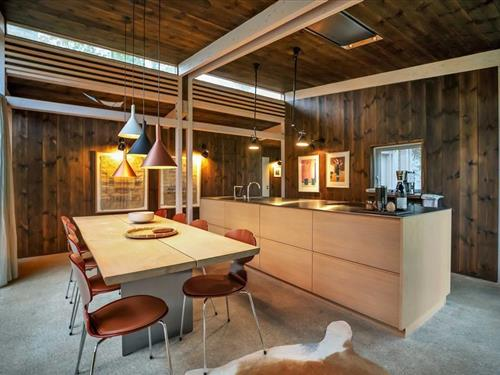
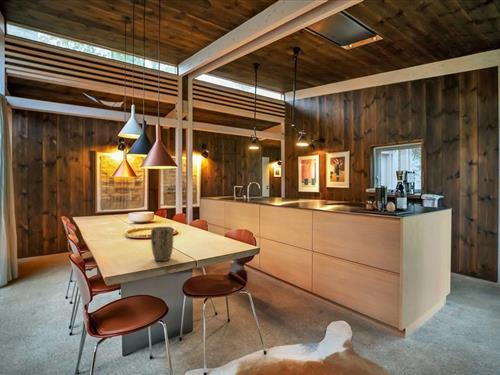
+ plant pot [150,226,174,262]
